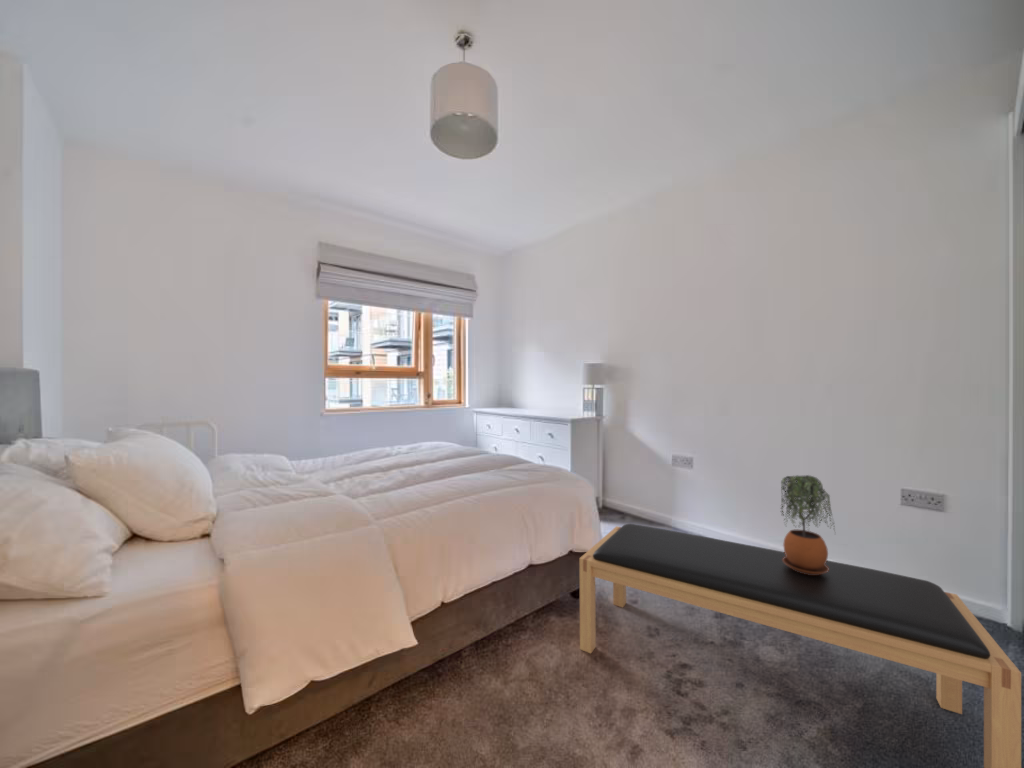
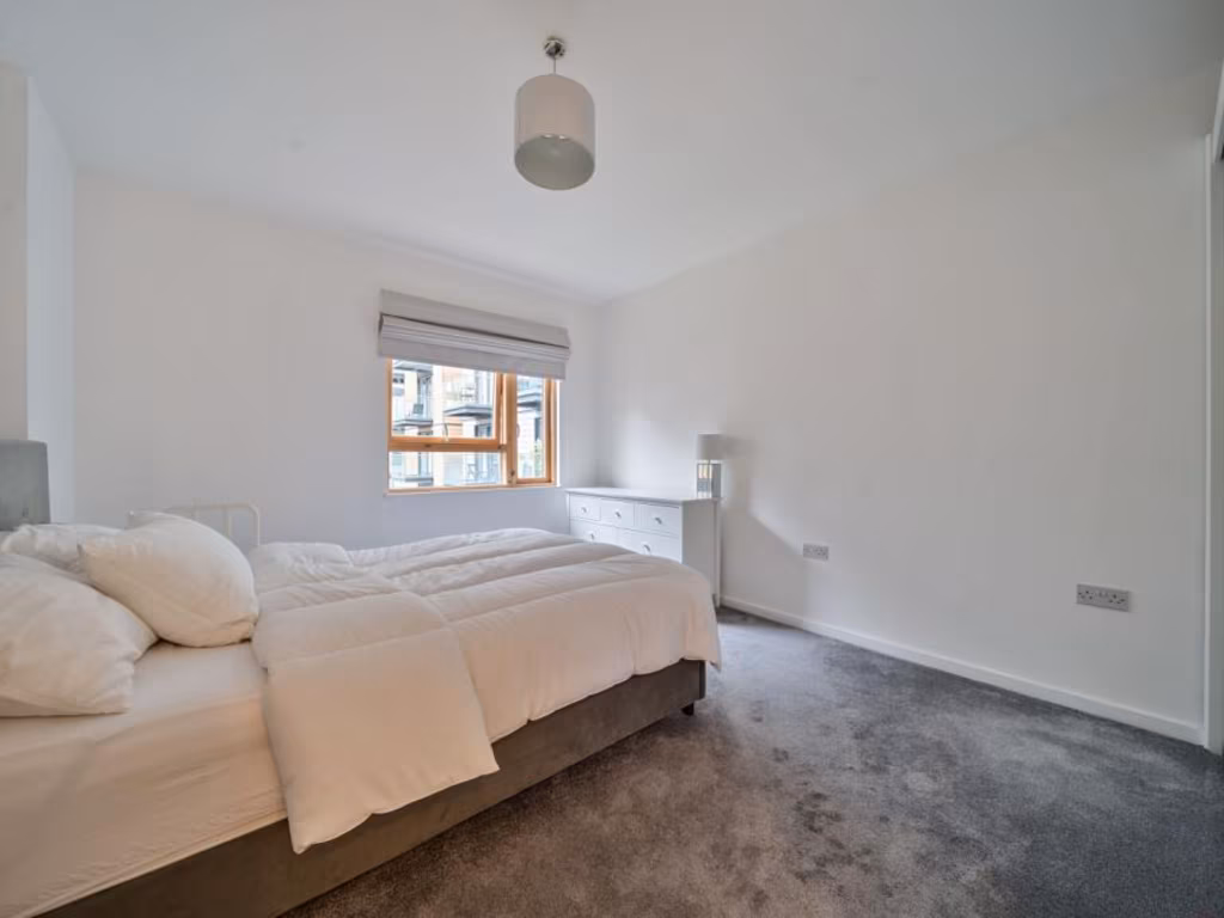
- potted plant [779,474,836,575]
- bench [579,523,1022,768]
